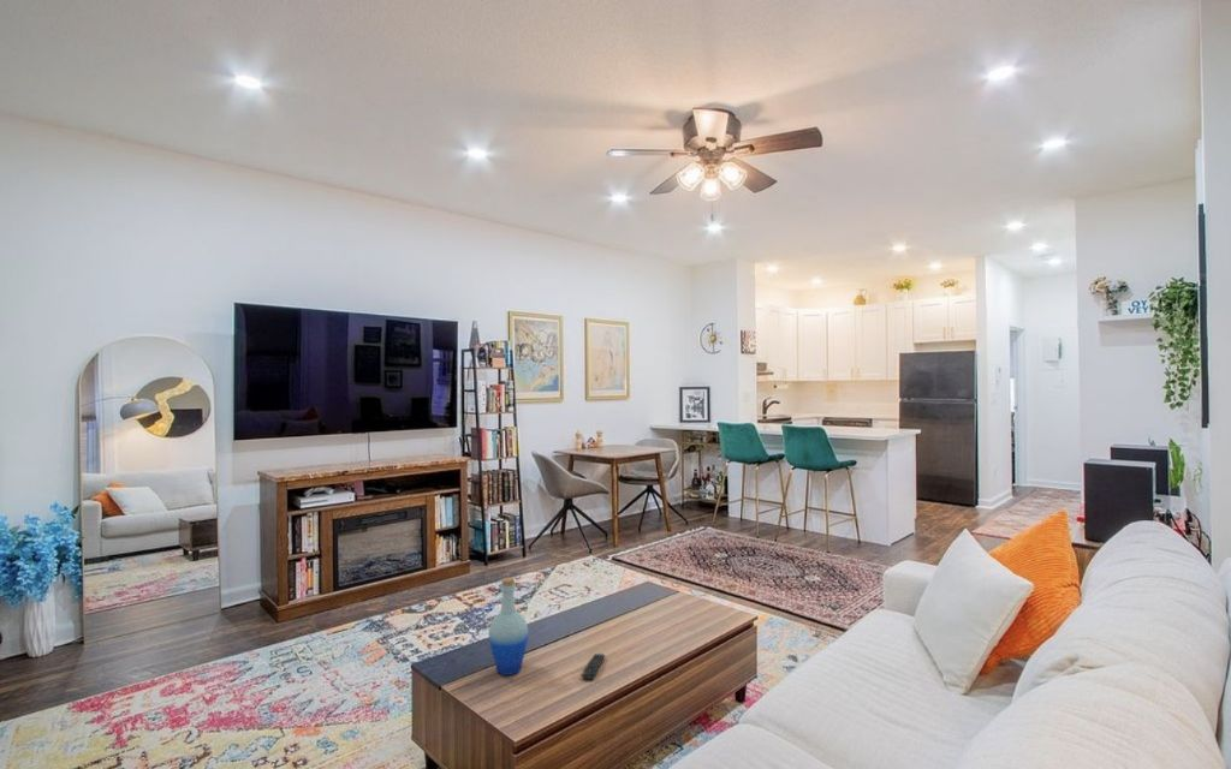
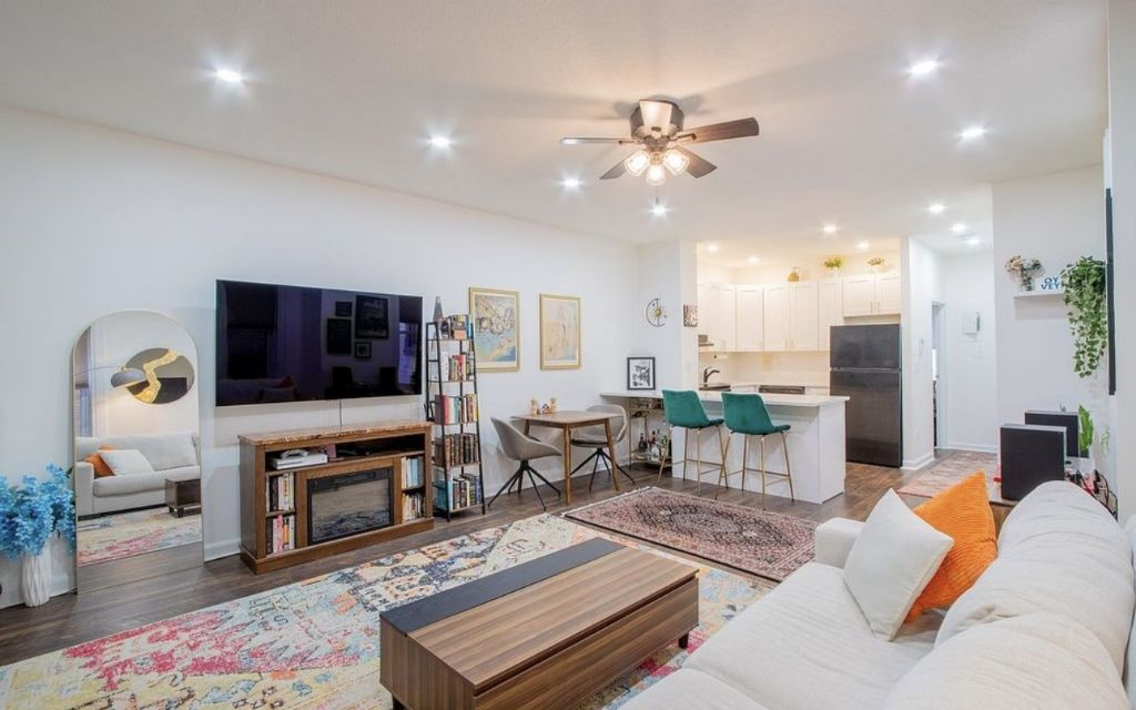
- remote control [581,652,606,680]
- bottle [488,576,530,676]
